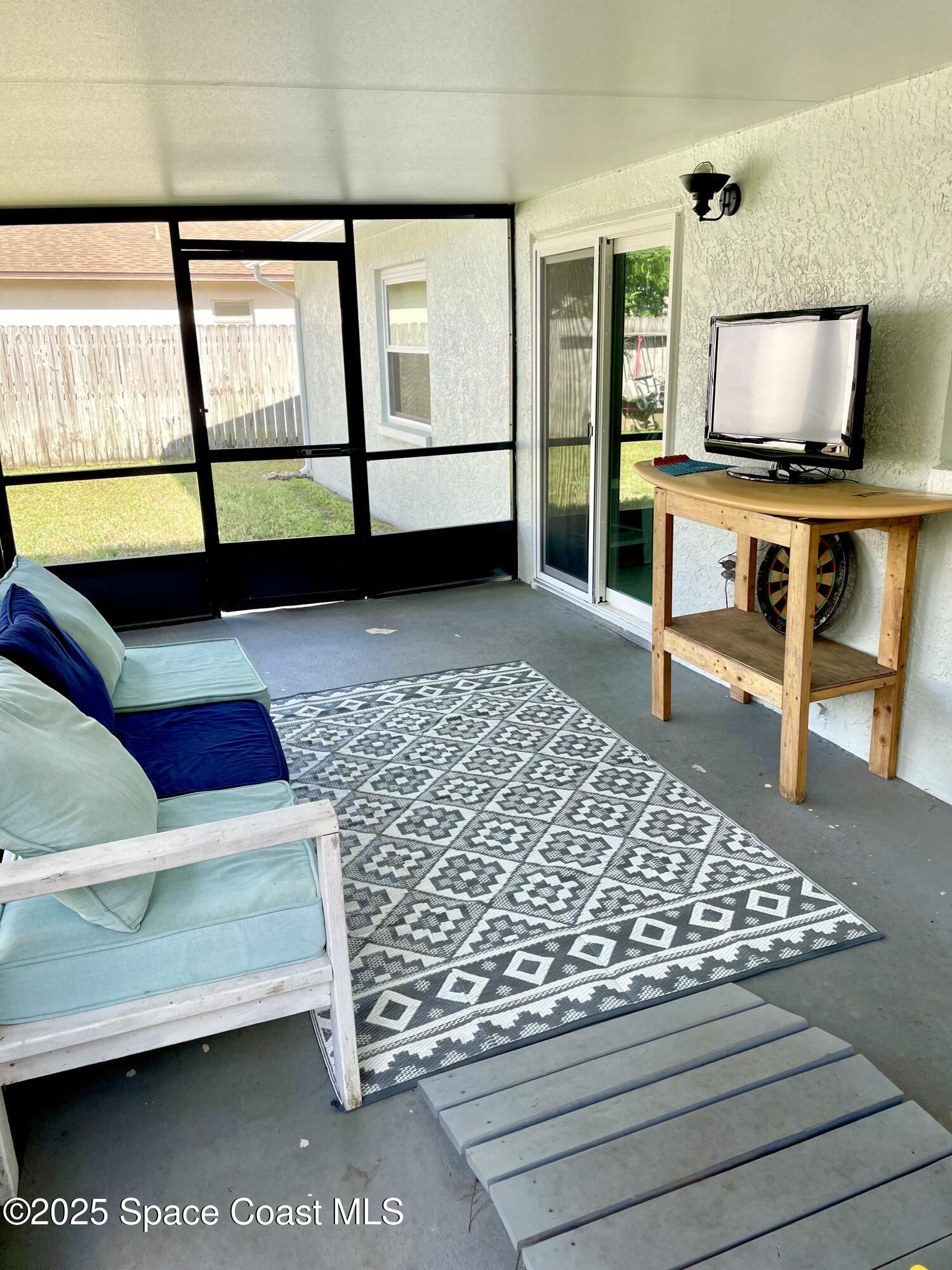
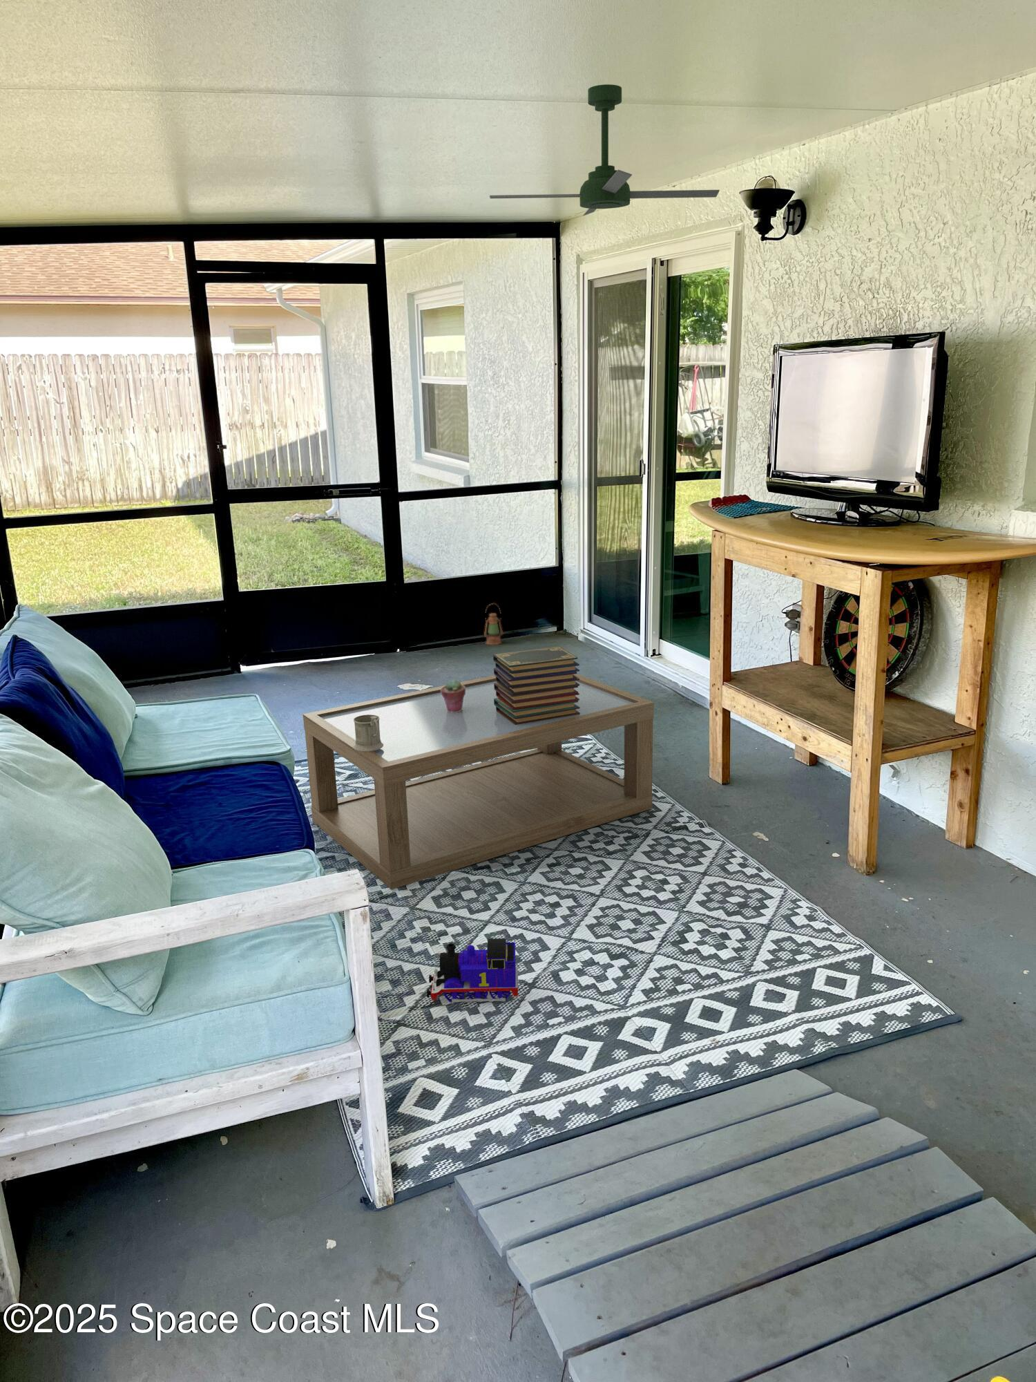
+ book stack [493,646,580,725]
+ toy train [427,938,519,1003]
+ ceiling fan [489,84,720,217]
+ coffee table [303,673,655,890]
+ mug [354,715,383,752]
+ lantern [483,603,504,645]
+ potted succulent [441,679,466,713]
